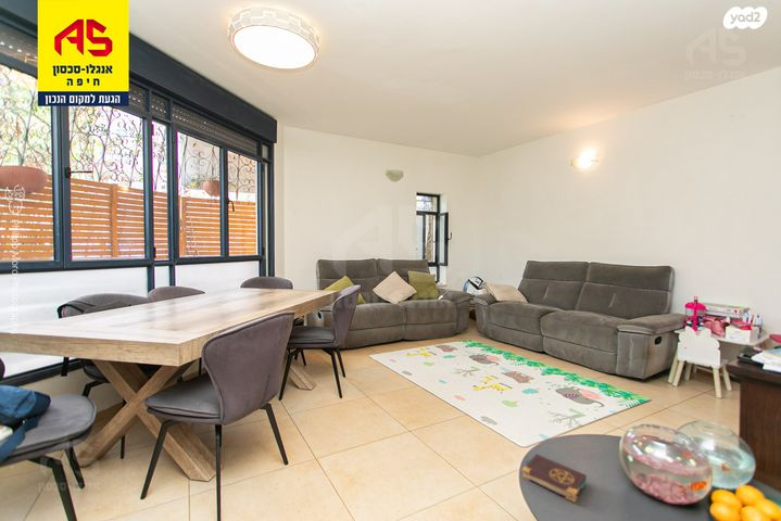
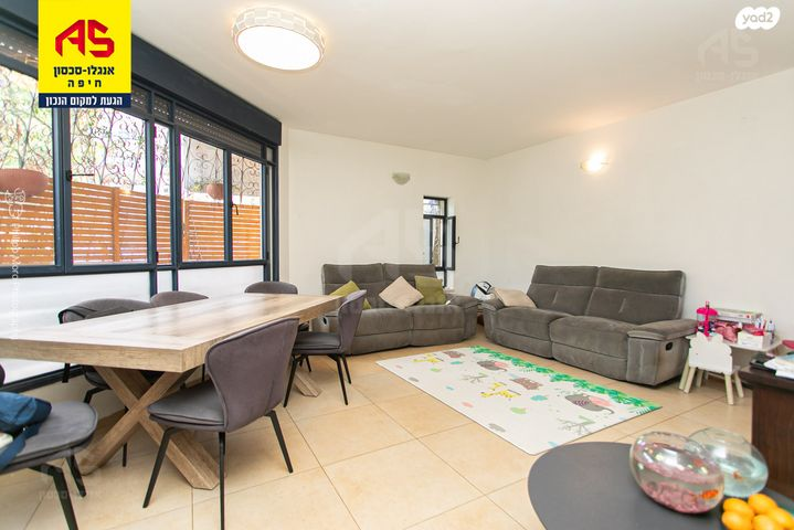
- book [520,453,588,504]
